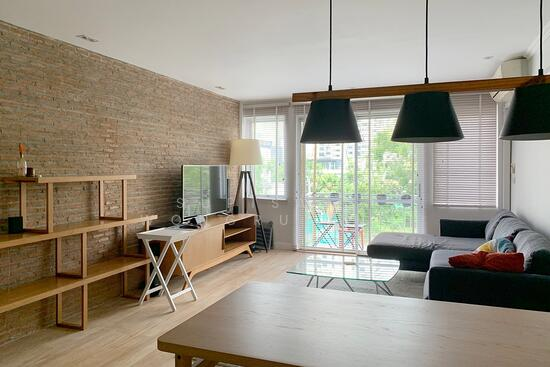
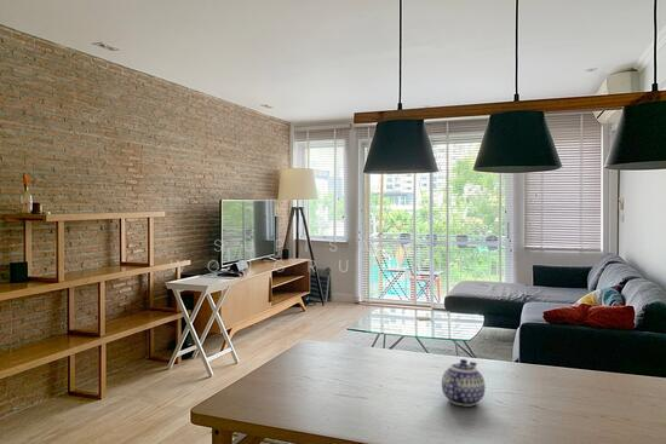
+ teapot [441,358,487,408]
